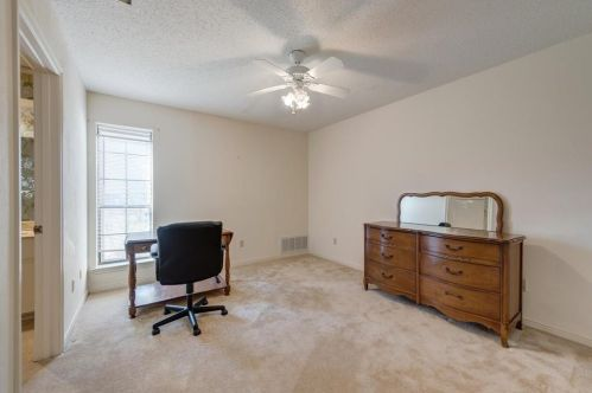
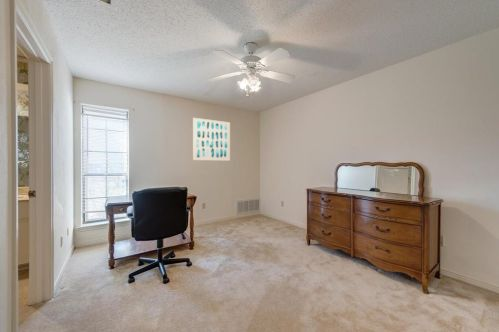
+ wall art [192,117,231,161]
